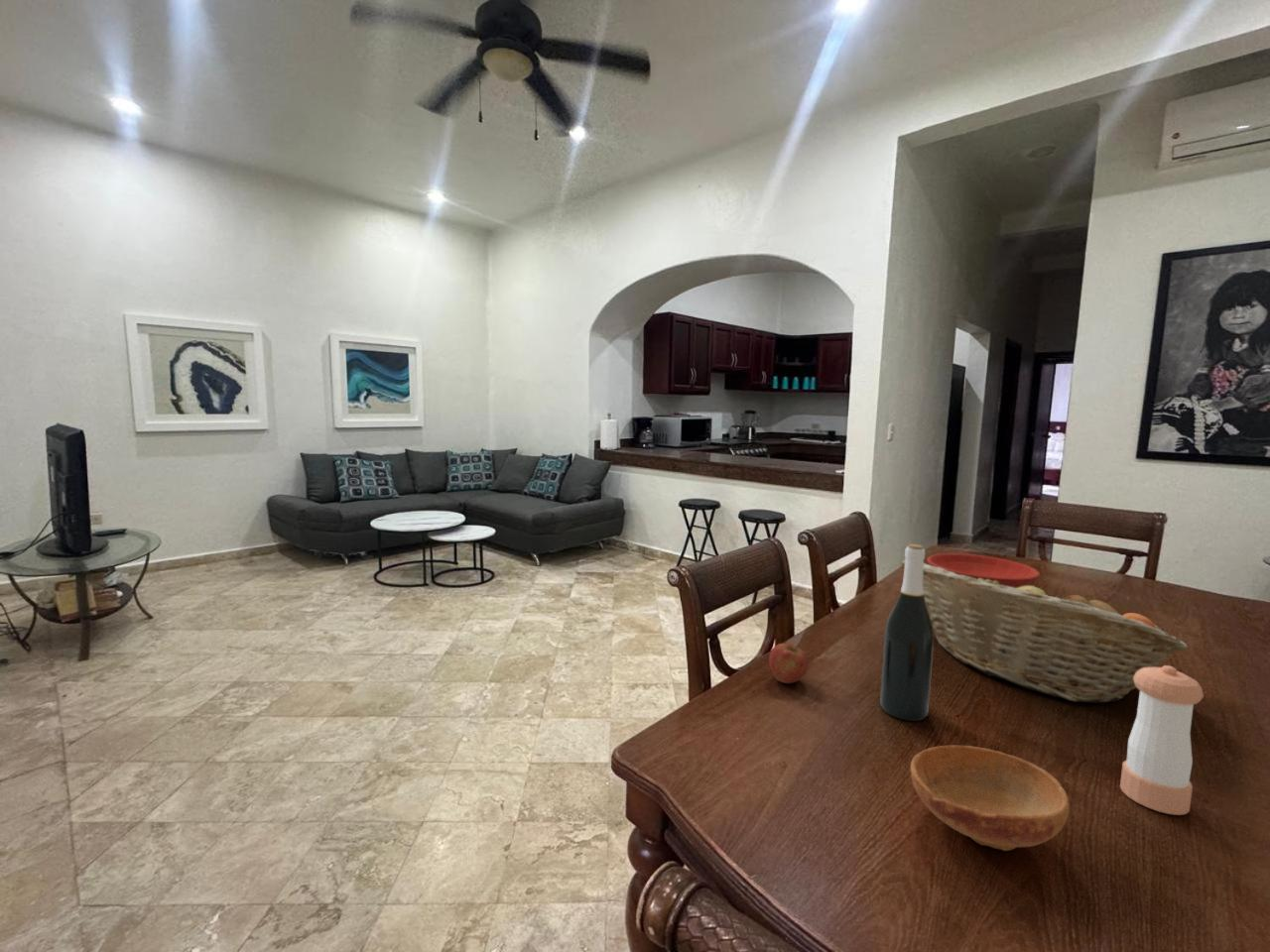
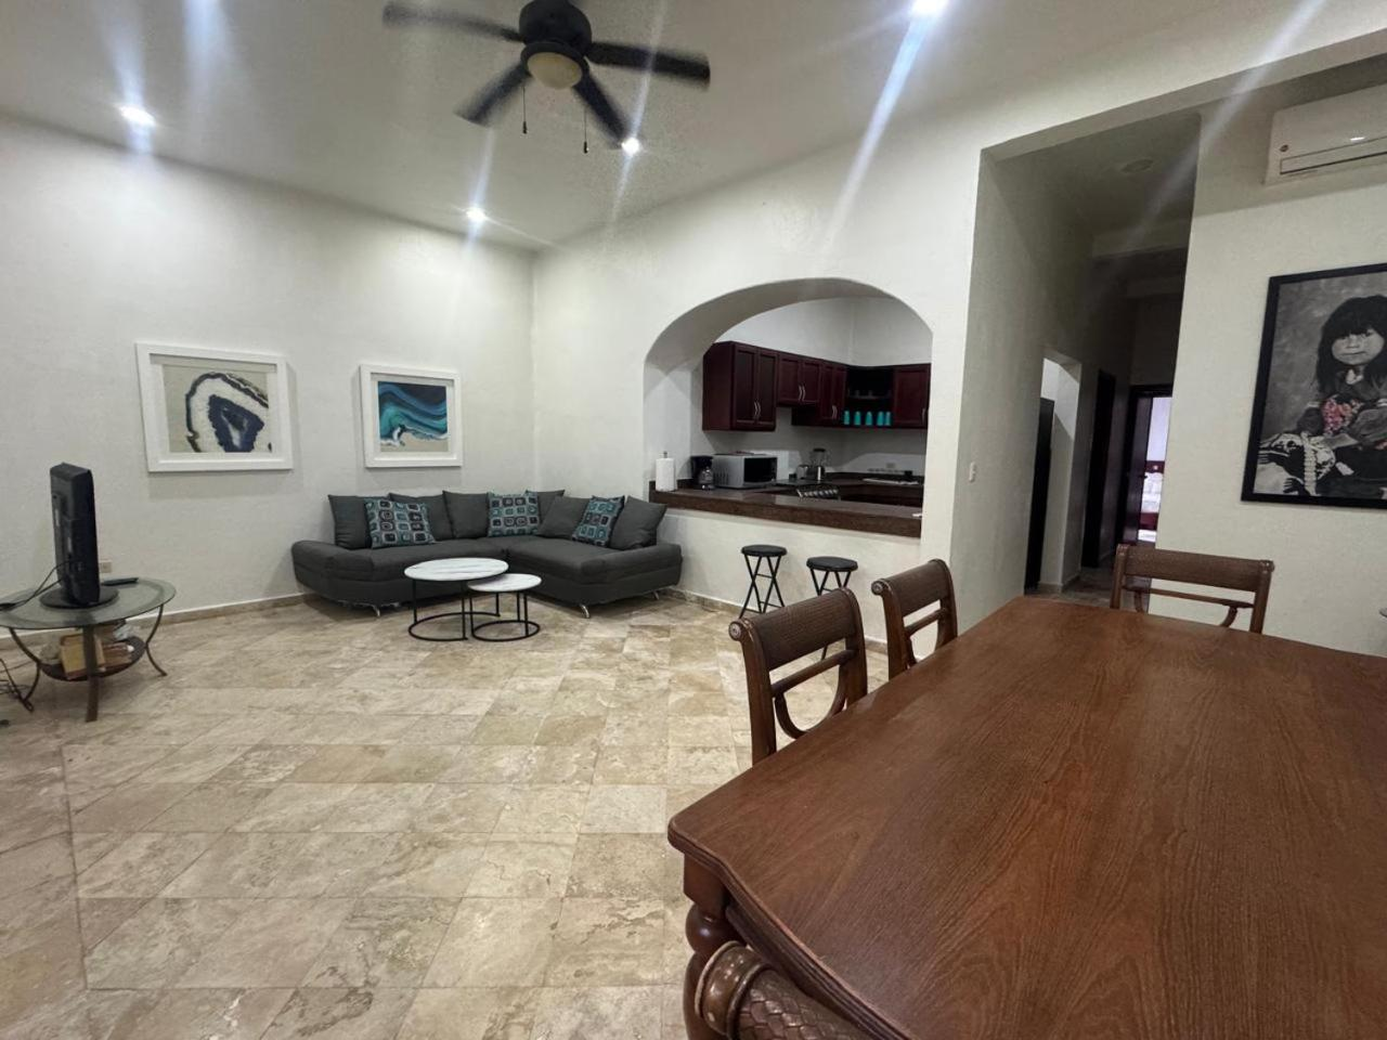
- fruit basket [901,559,1189,704]
- bowl [909,745,1070,852]
- apple [768,642,810,684]
- wine bottle [879,543,935,722]
- pepper shaker [1119,664,1205,816]
- bowl [926,552,1042,588]
